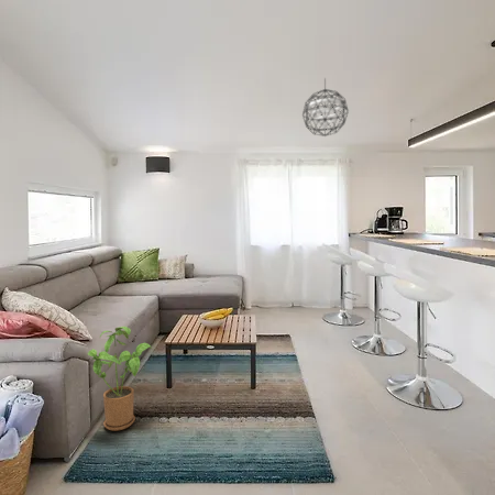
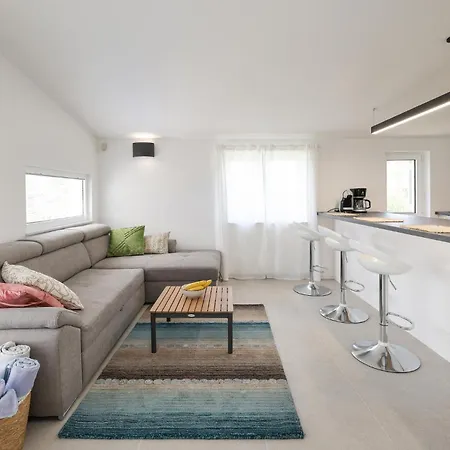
- house plant [87,326,153,432]
- pendant light [301,77,350,138]
